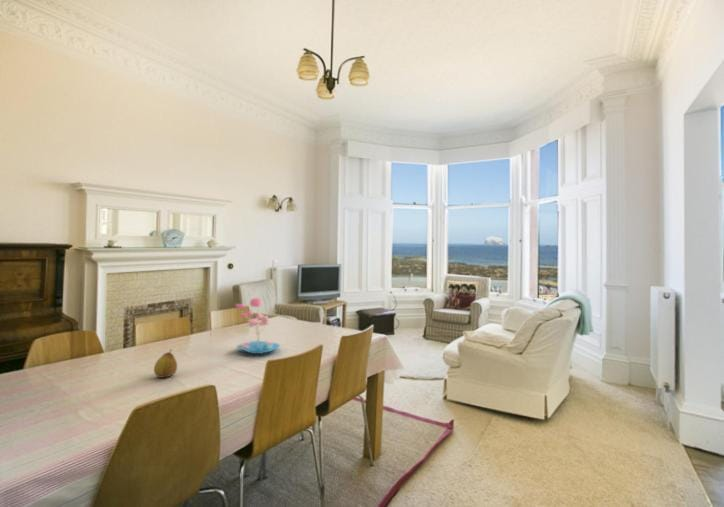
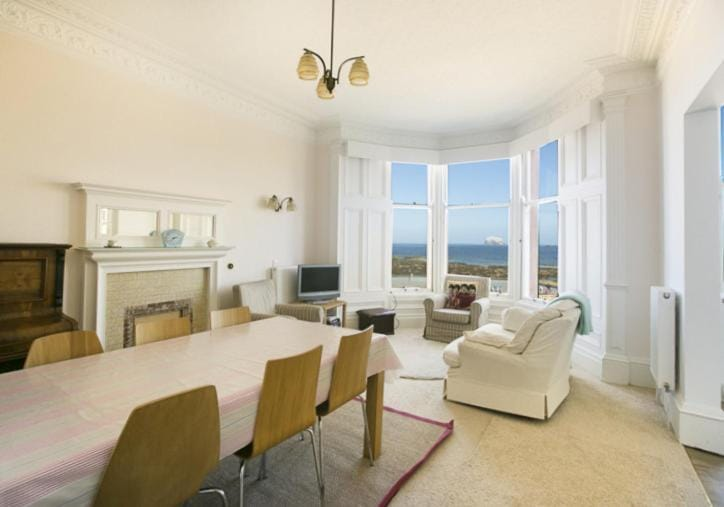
- decorative tree [234,297,281,355]
- fruit [153,348,178,379]
